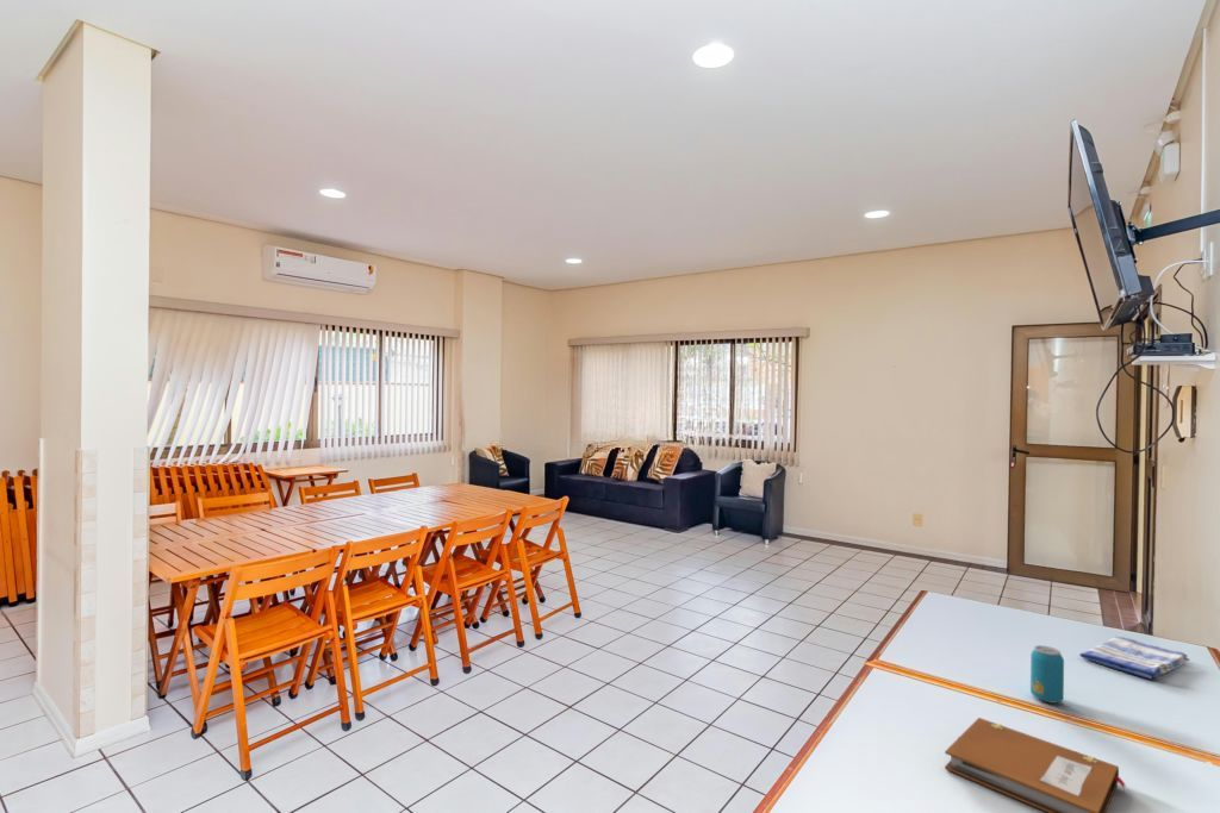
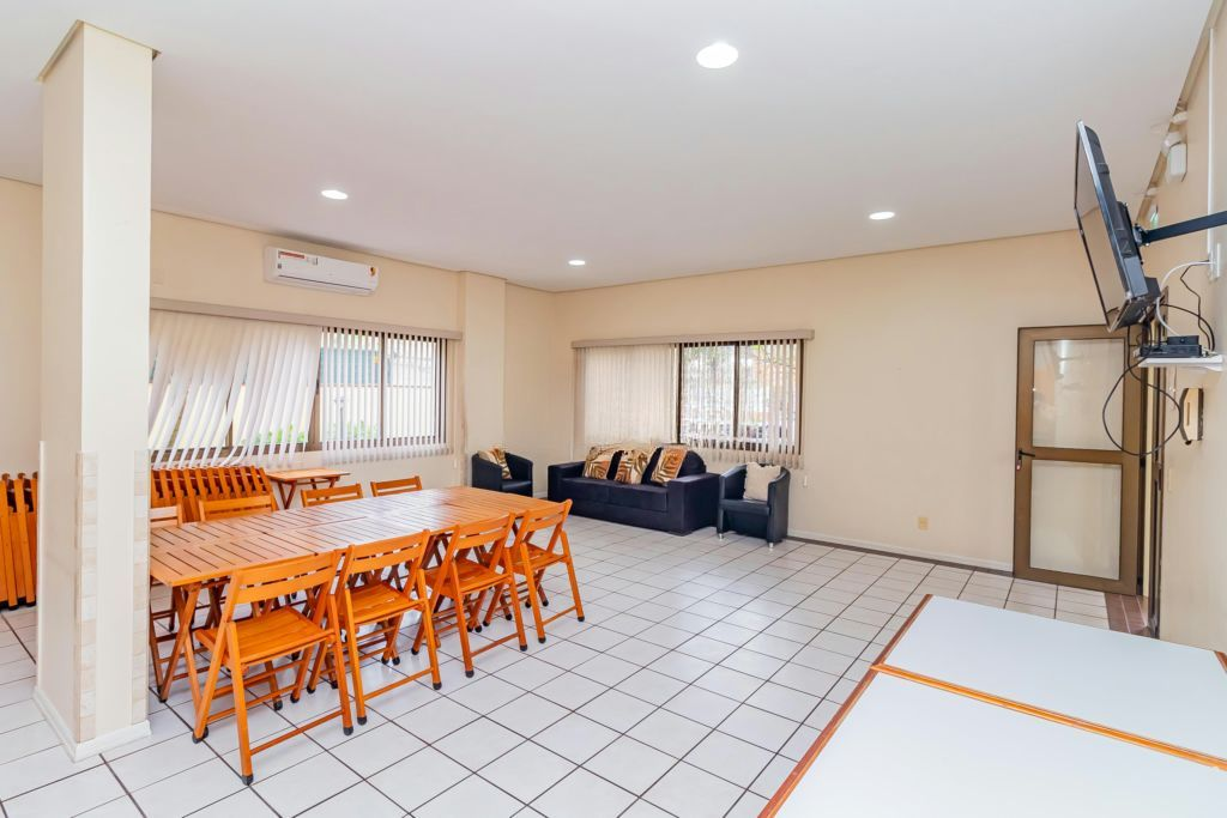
- notebook [944,717,1127,813]
- beverage can [1029,644,1065,705]
- dish towel [1078,636,1191,681]
